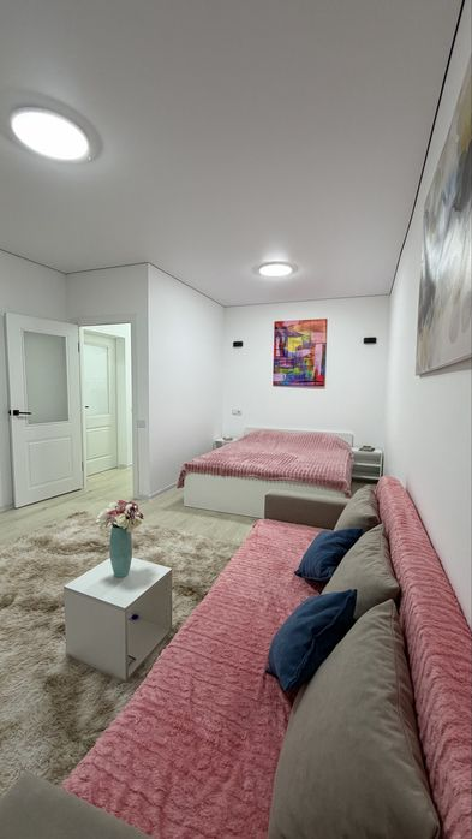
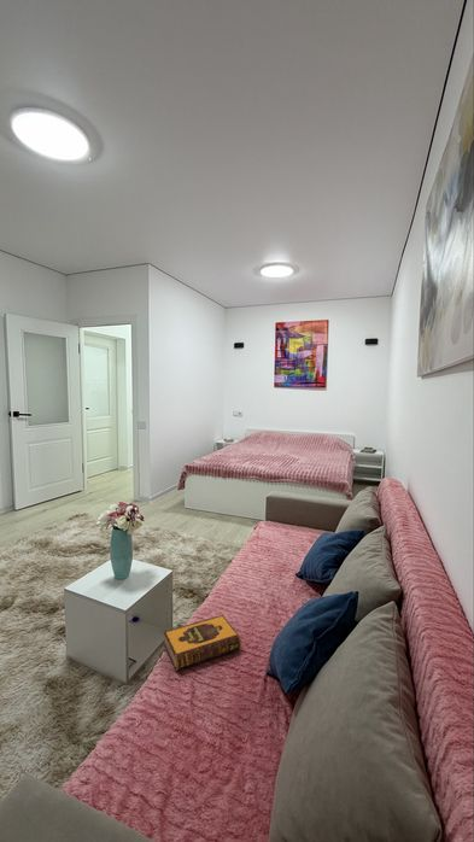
+ hardback book [163,614,242,672]
